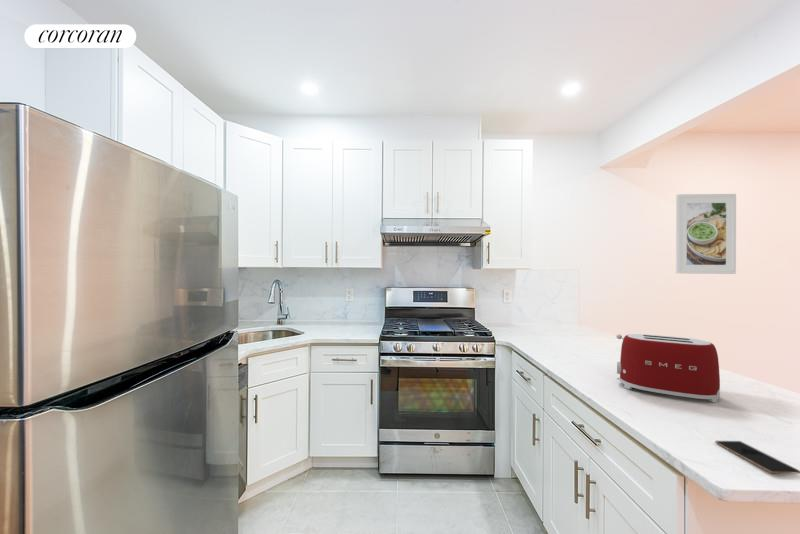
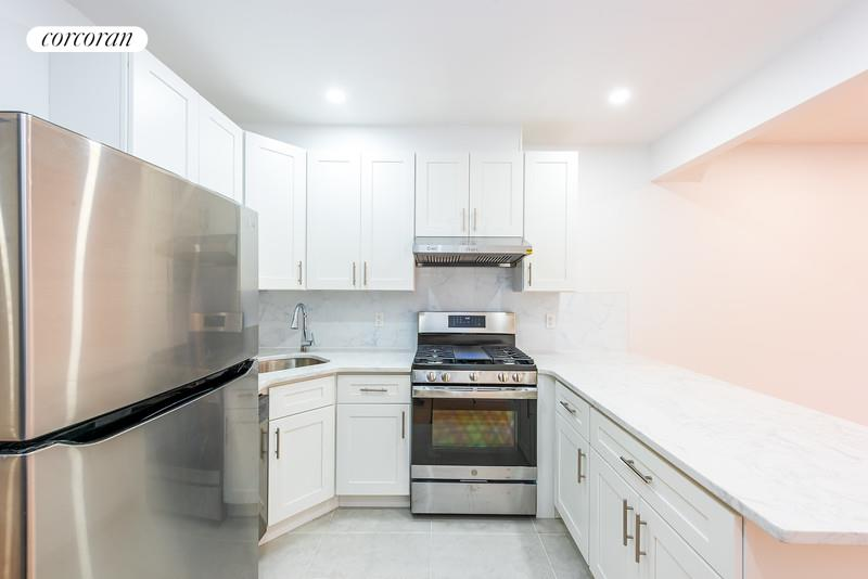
- toaster [615,333,721,403]
- smartphone [714,440,800,475]
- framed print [675,193,737,275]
